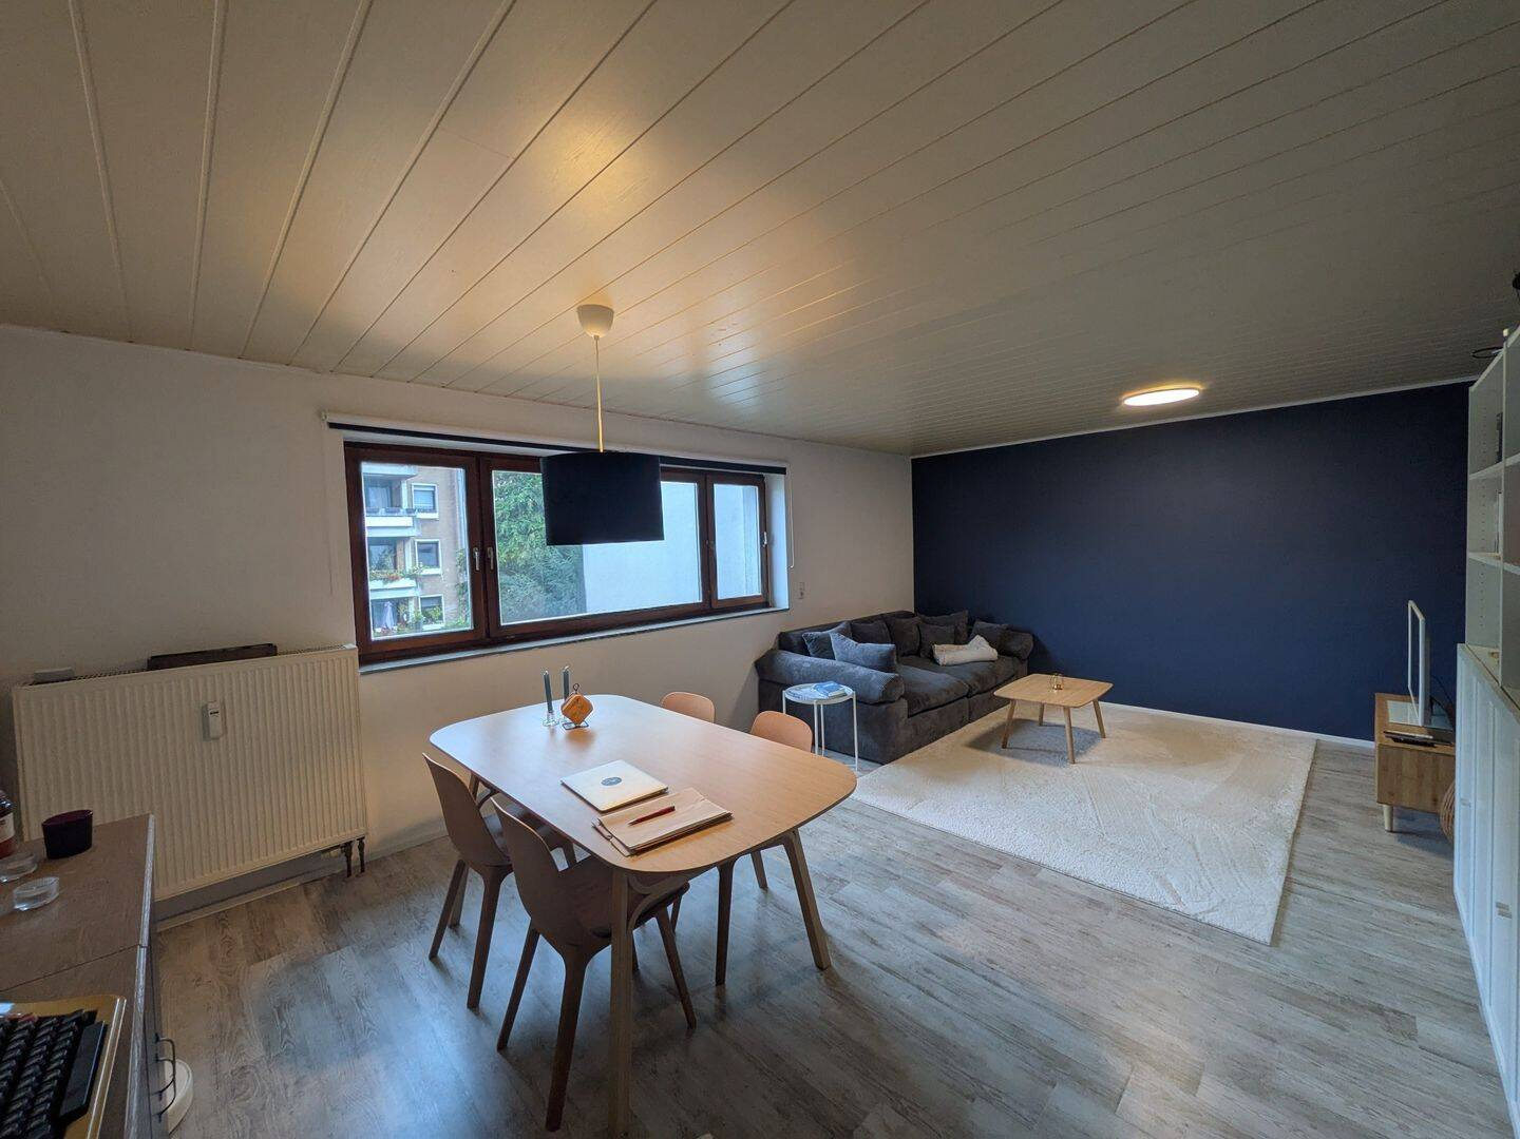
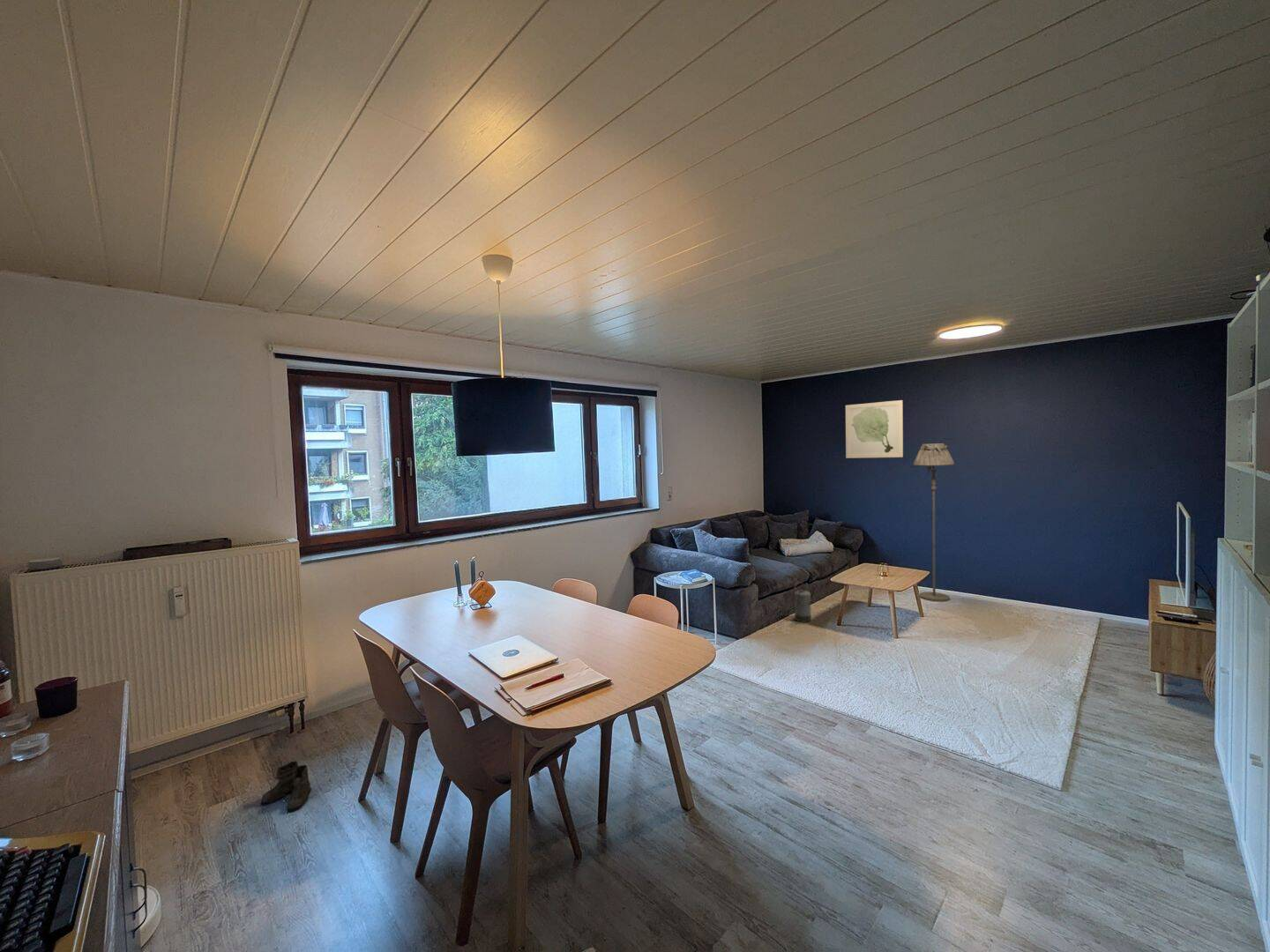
+ wall art [845,399,904,459]
+ floor lamp [913,443,954,602]
+ watering can [792,580,812,623]
+ boots [260,760,319,813]
